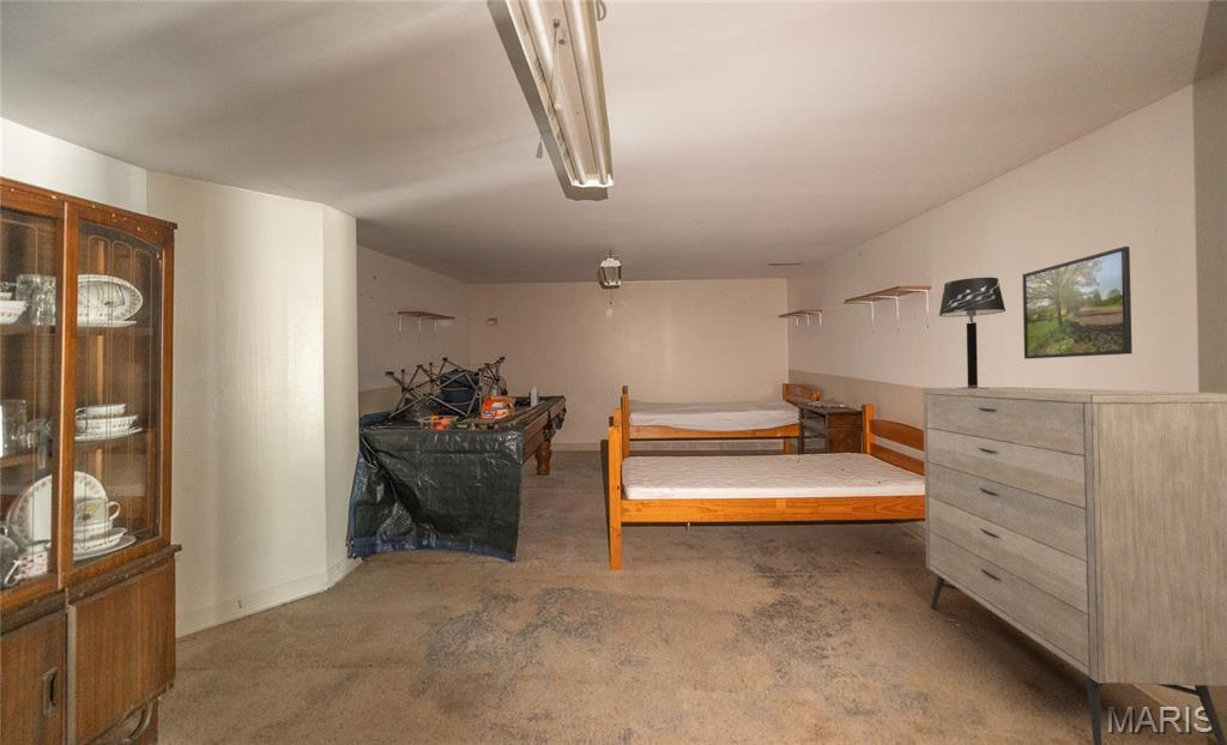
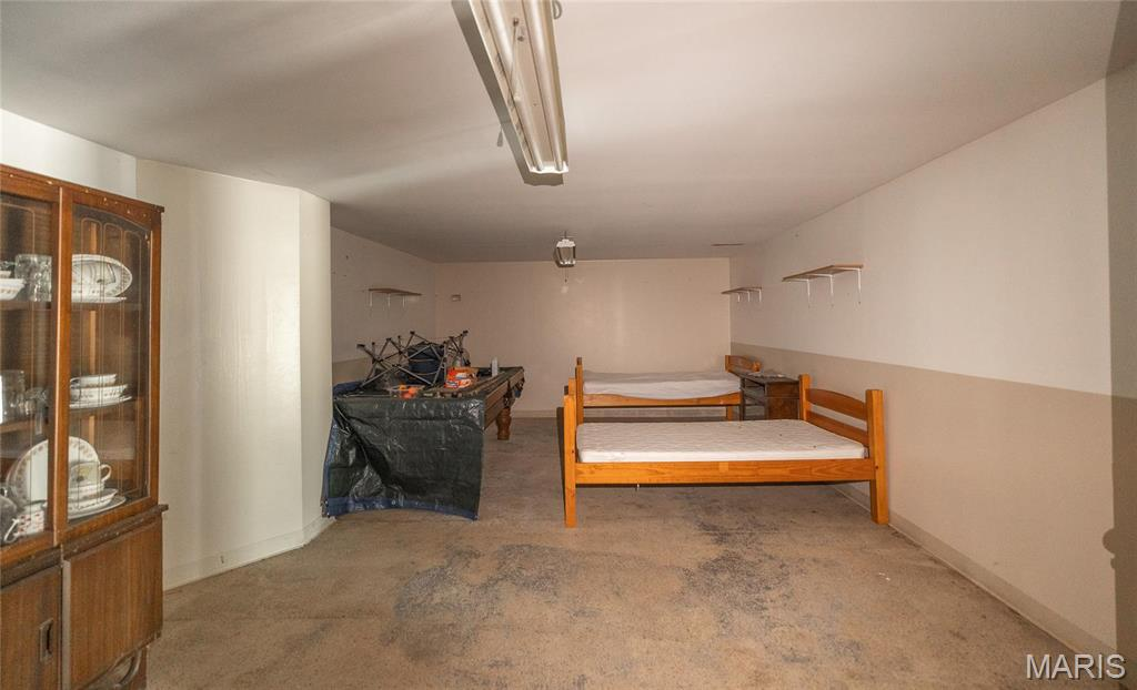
- dresser [921,386,1227,745]
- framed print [1021,246,1134,361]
- table lamp [938,277,1007,389]
